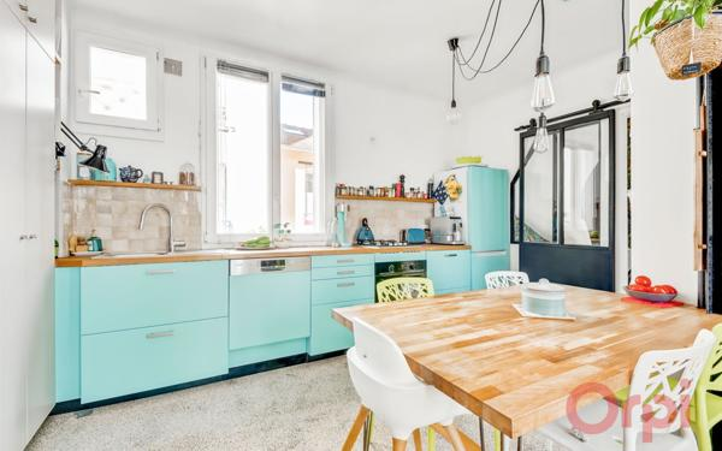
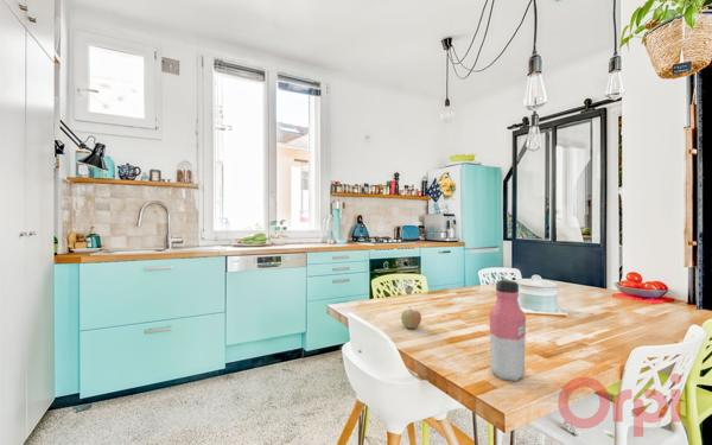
+ water bottle [488,279,527,382]
+ fruit [400,306,422,330]
